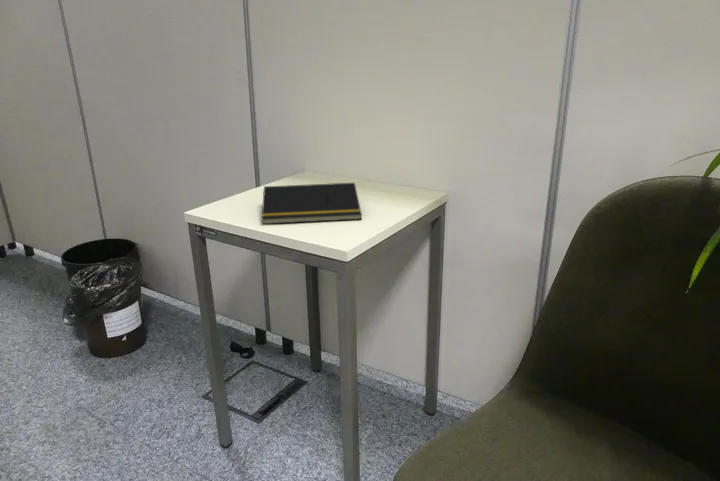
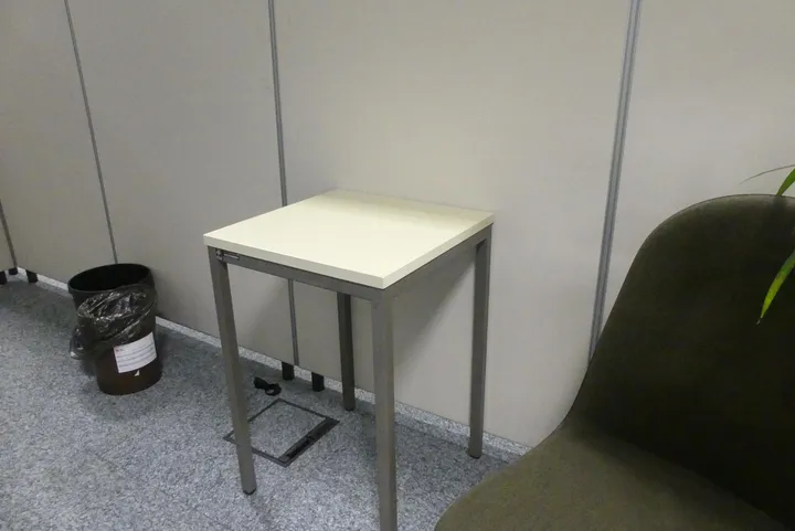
- notepad [261,182,363,225]
